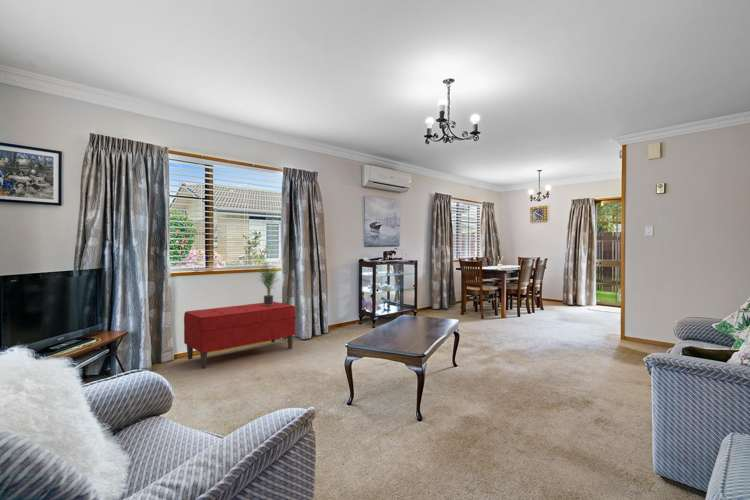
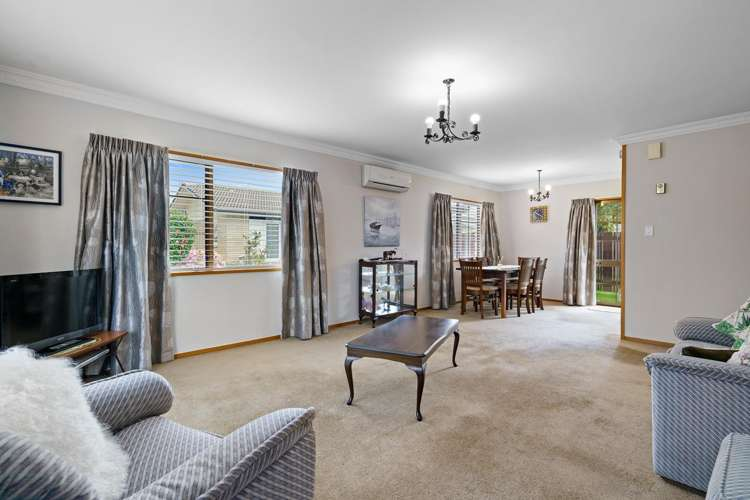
- potted plant [255,261,280,305]
- bench [183,301,297,369]
